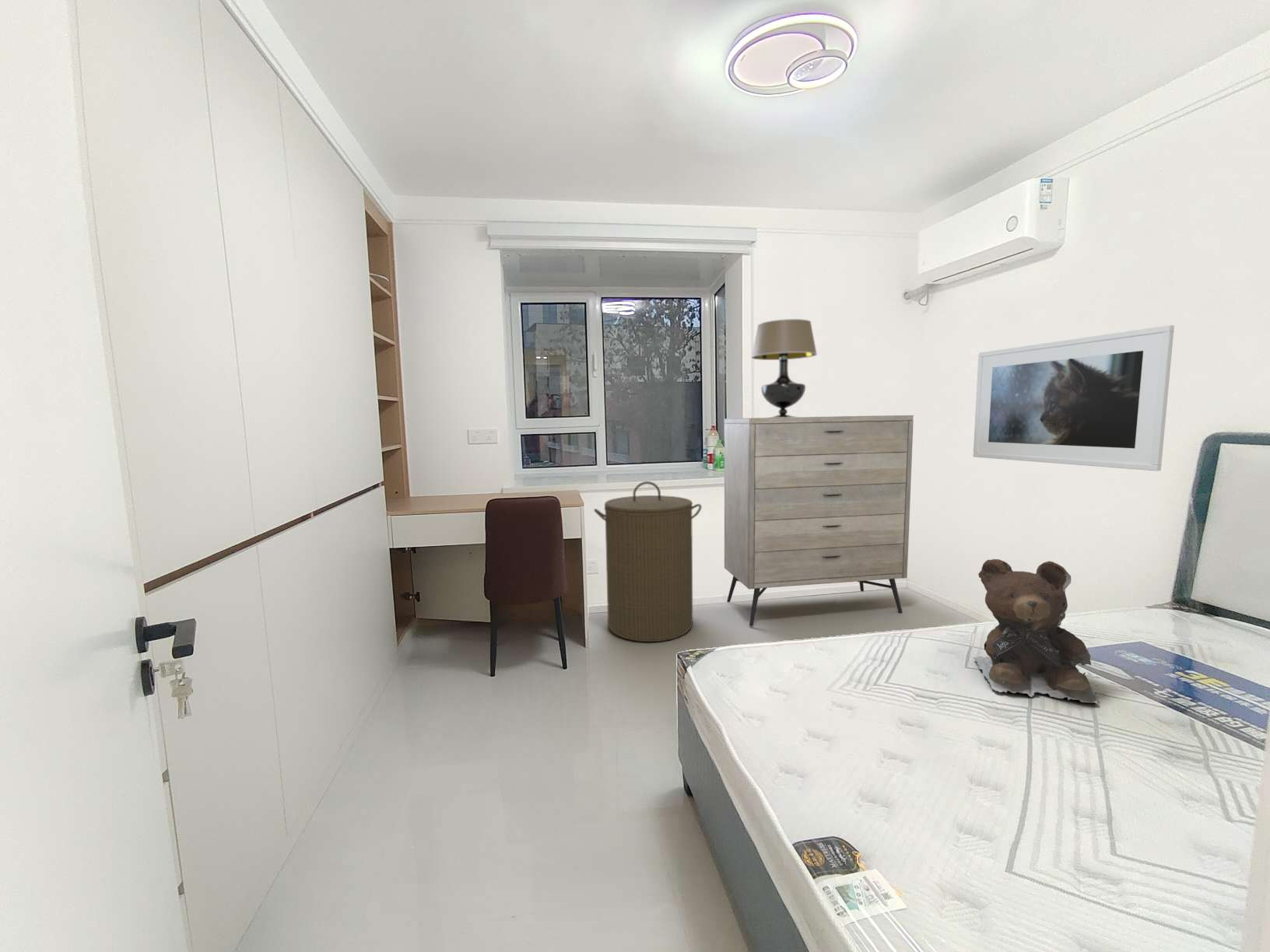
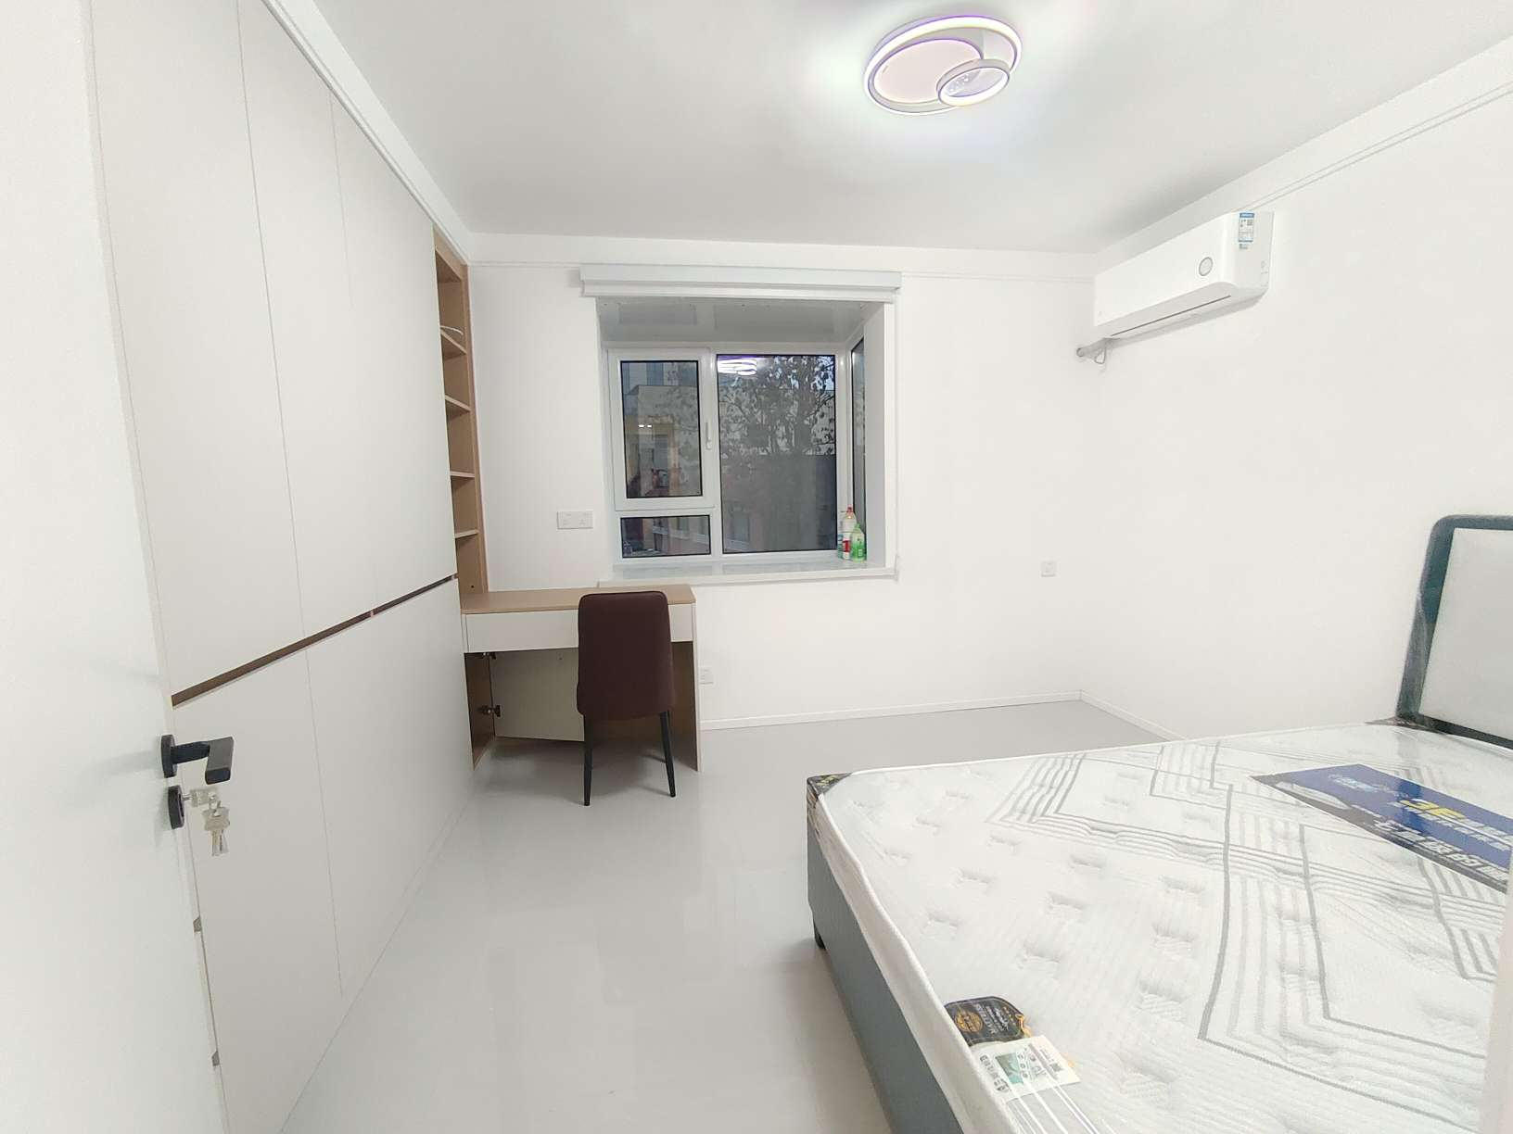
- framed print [973,324,1175,472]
- teddy bear [973,558,1099,705]
- dresser [724,415,914,627]
- table lamp [750,318,818,418]
- laundry hamper [593,481,703,642]
